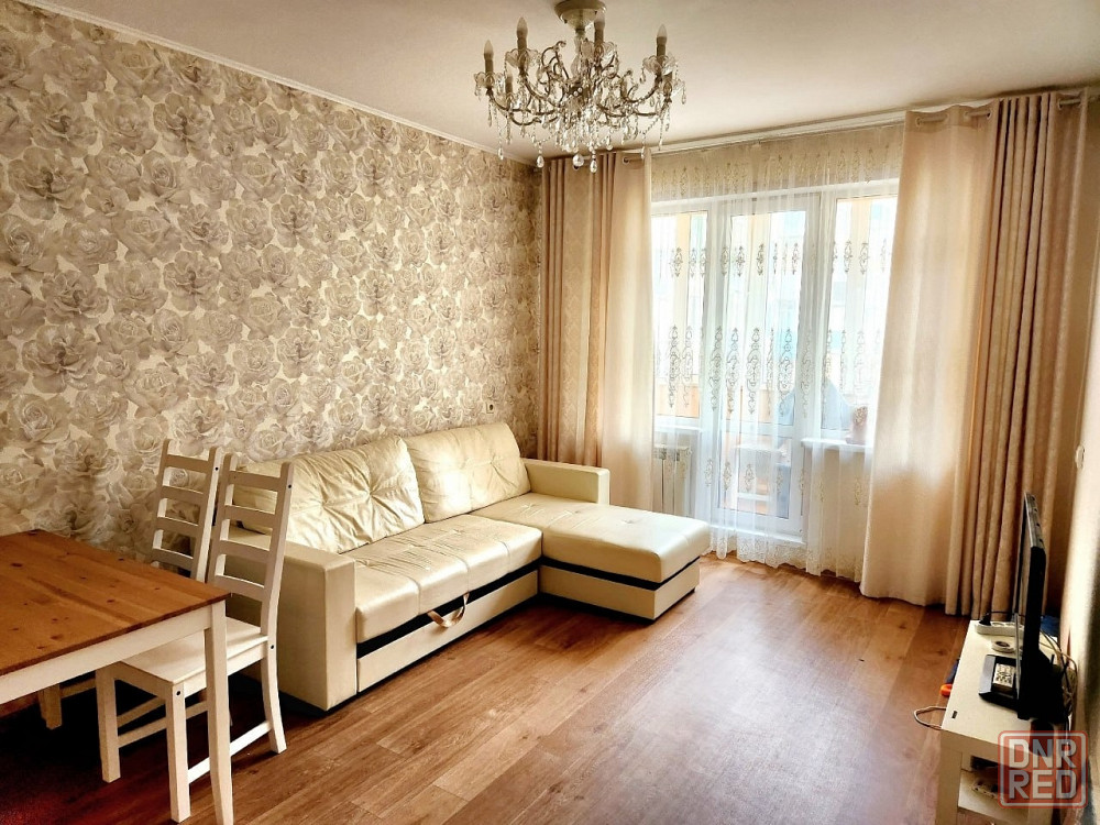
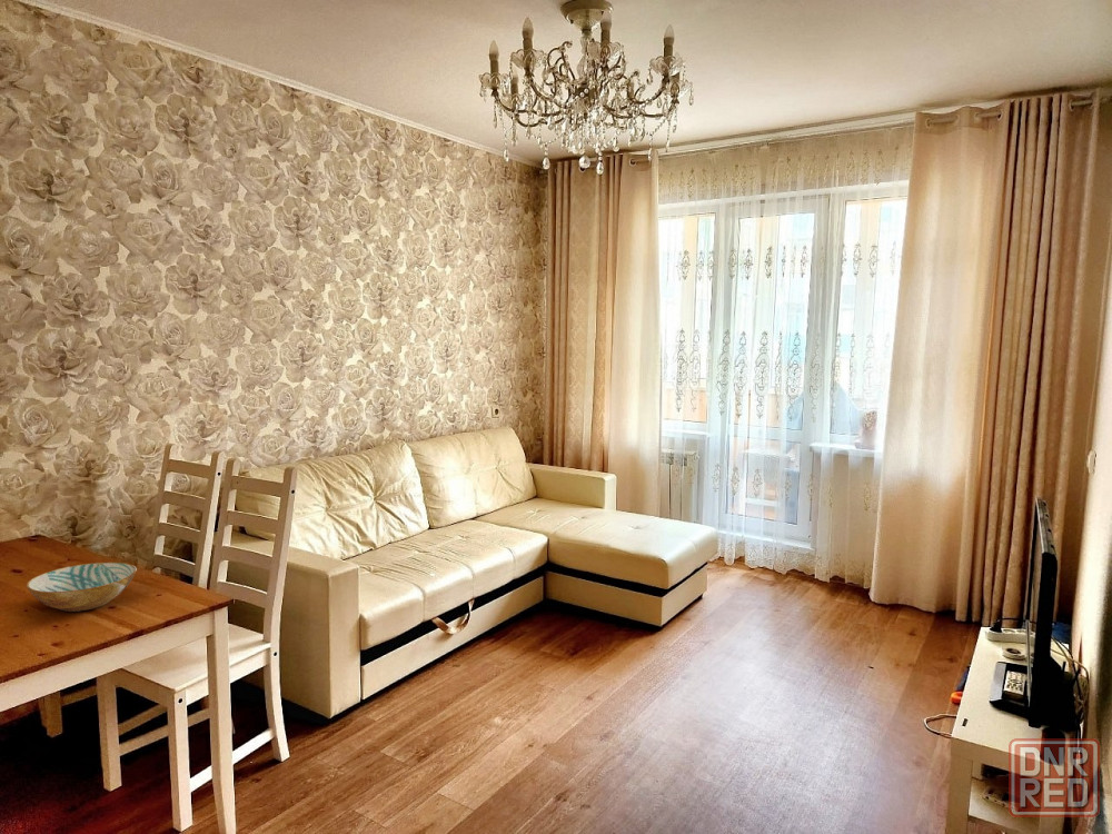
+ bowl [26,562,138,613]
